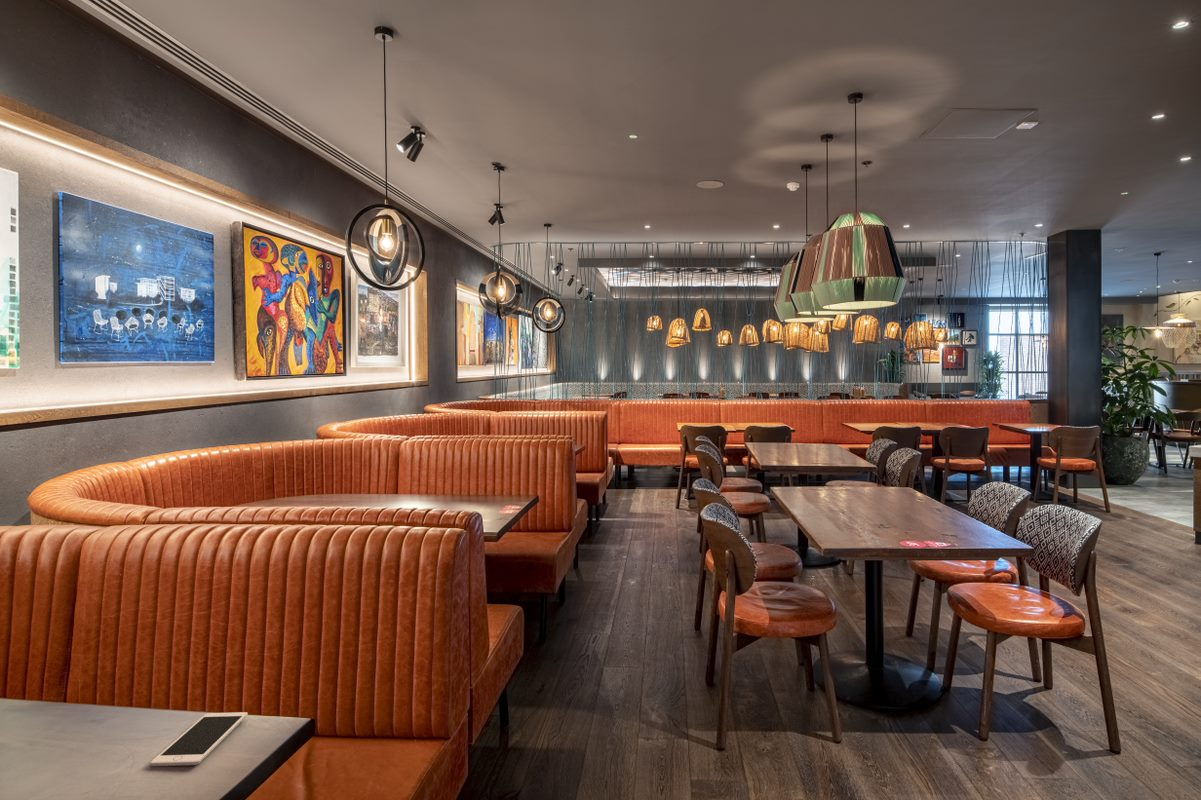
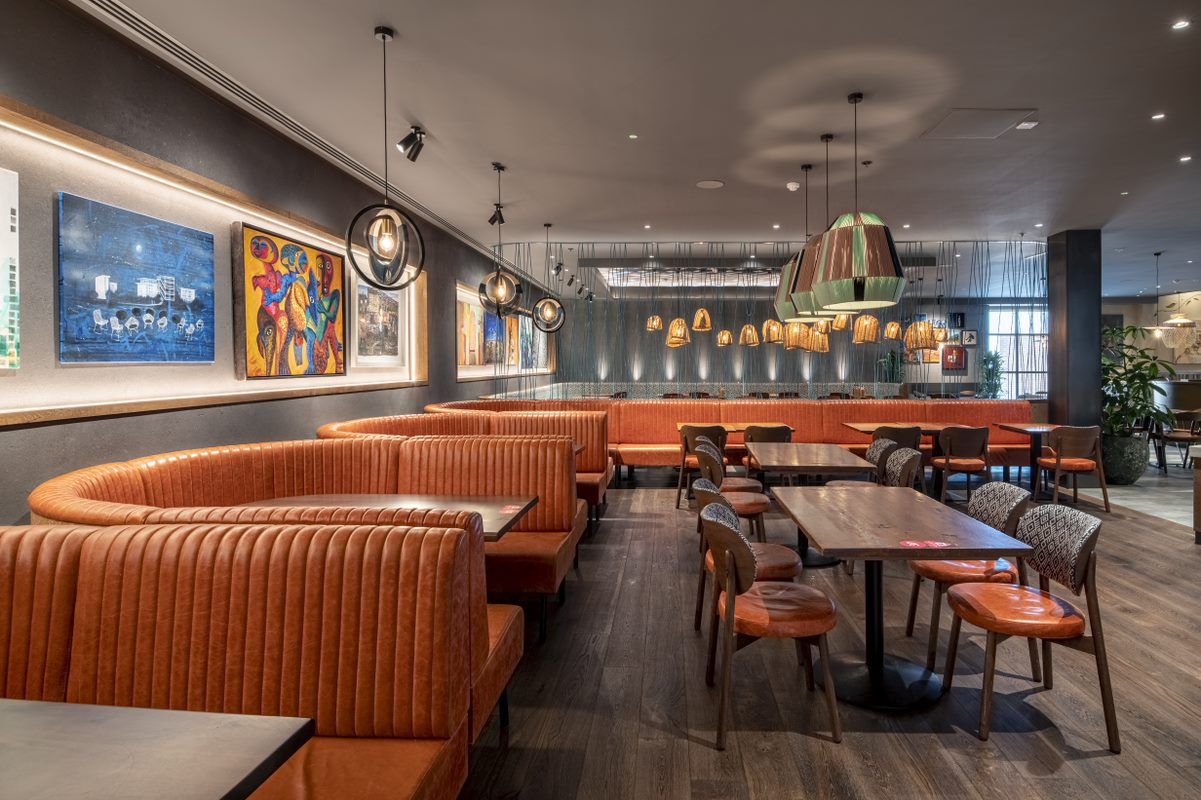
- cell phone [149,711,249,767]
